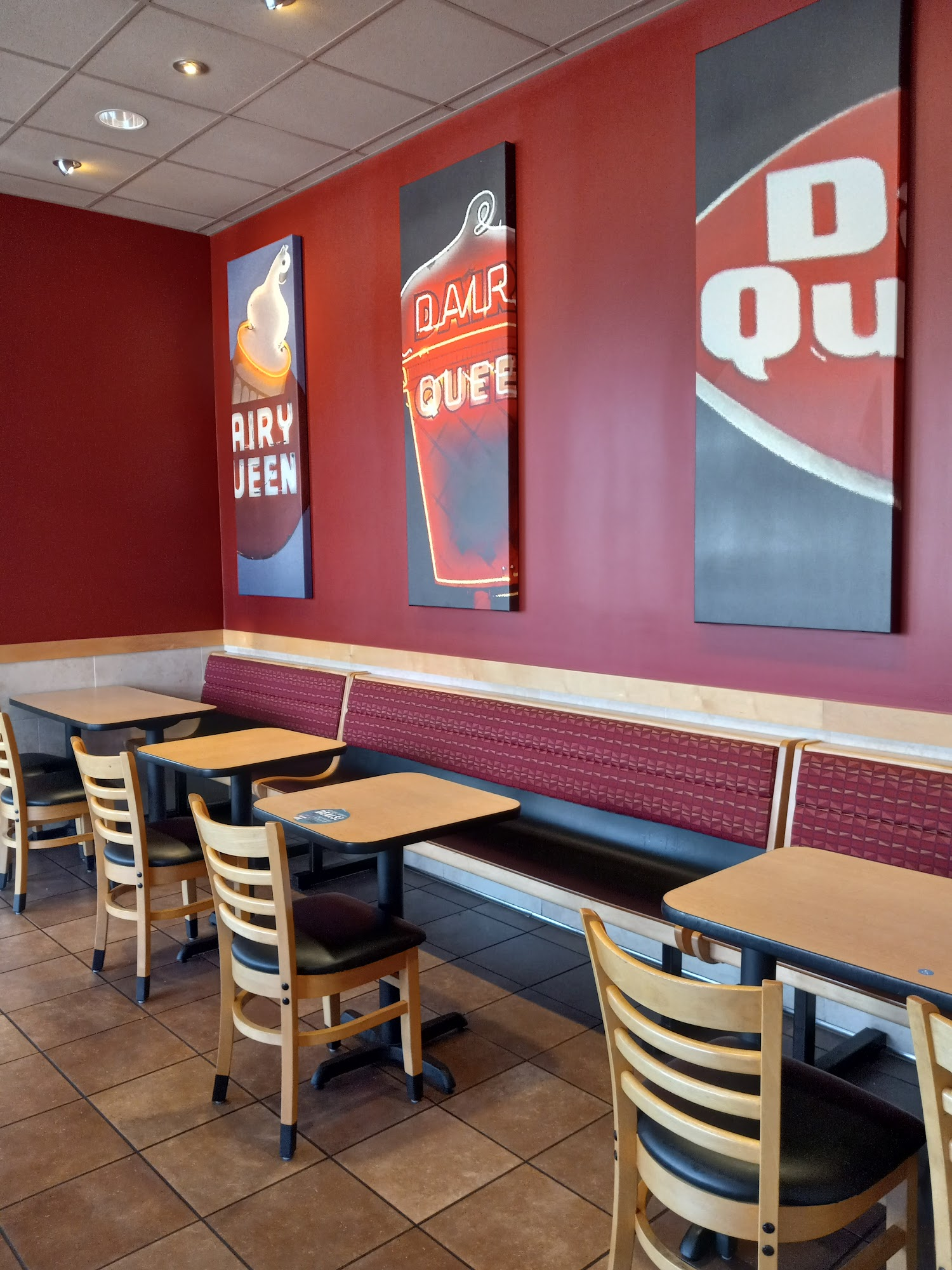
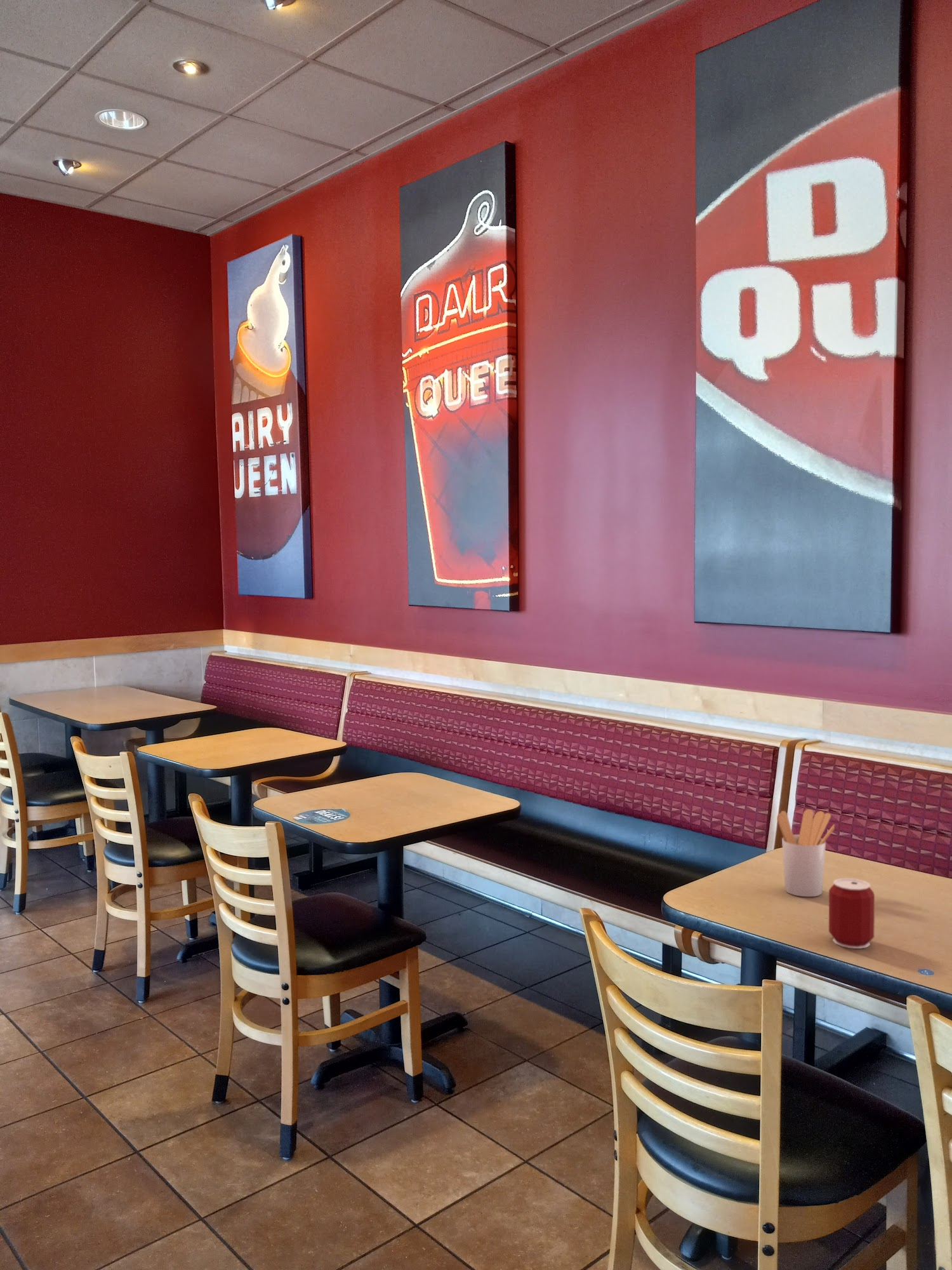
+ can [828,878,875,949]
+ utensil holder [776,808,835,897]
